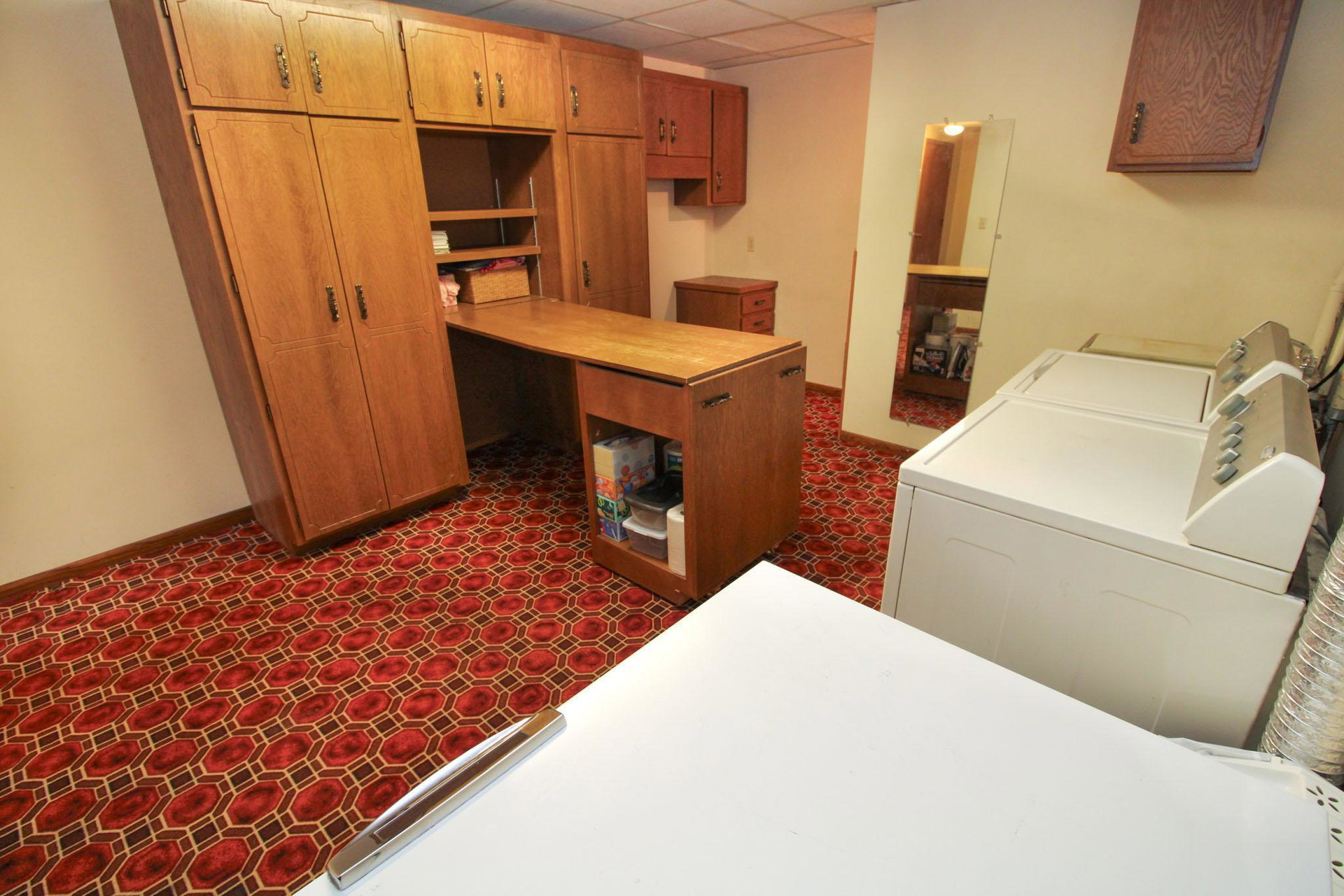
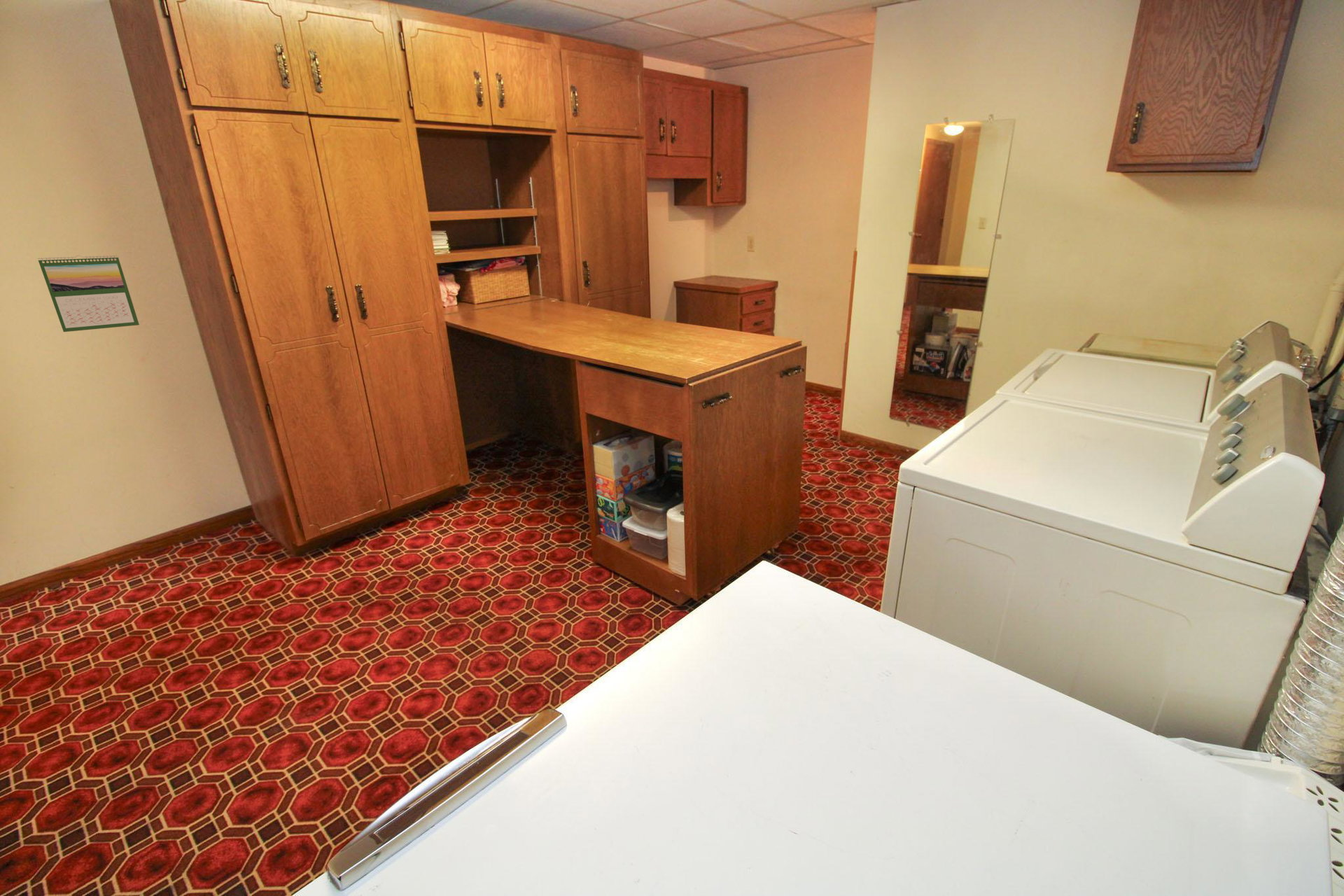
+ calendar [37,255,140,332]
